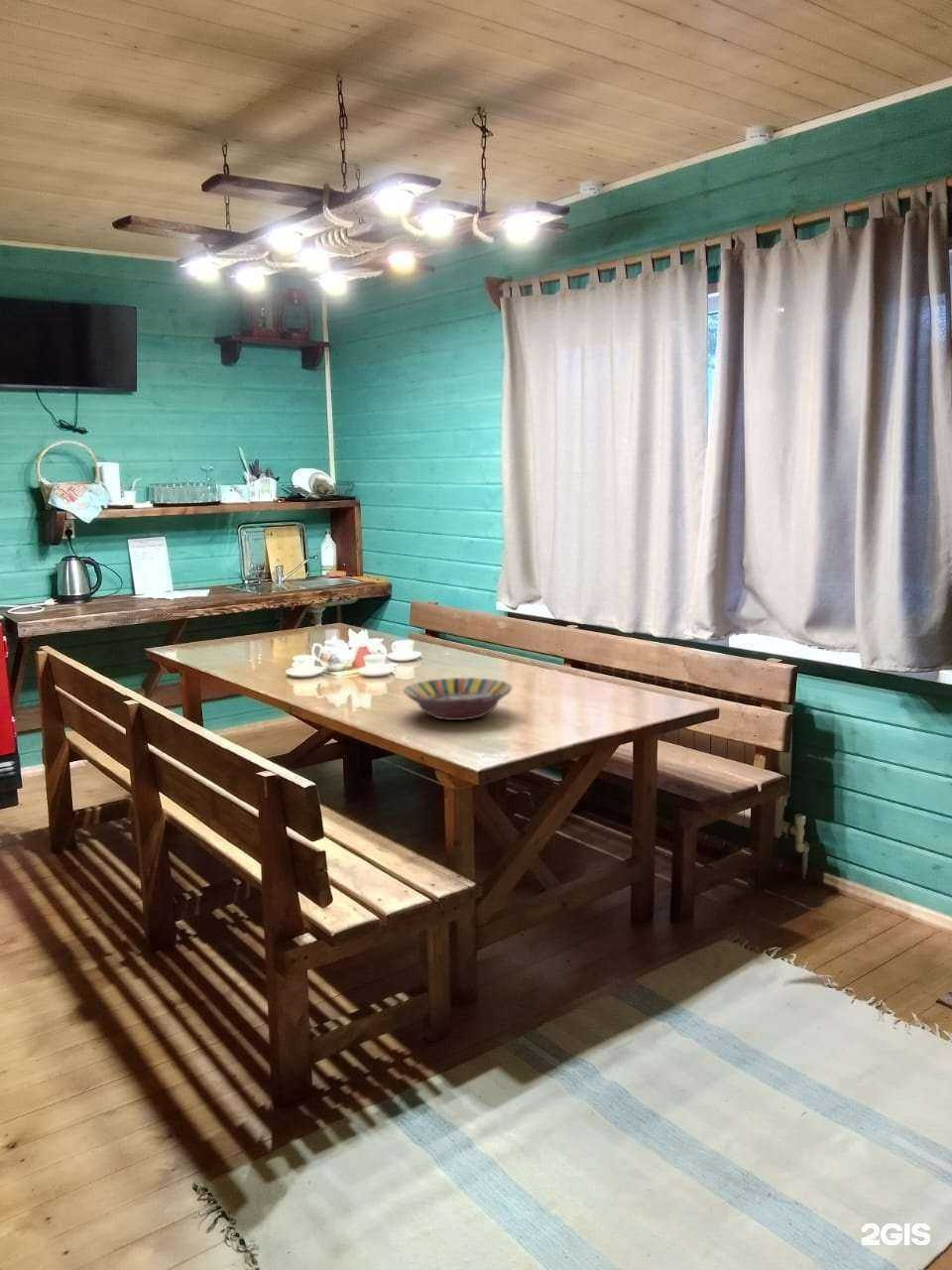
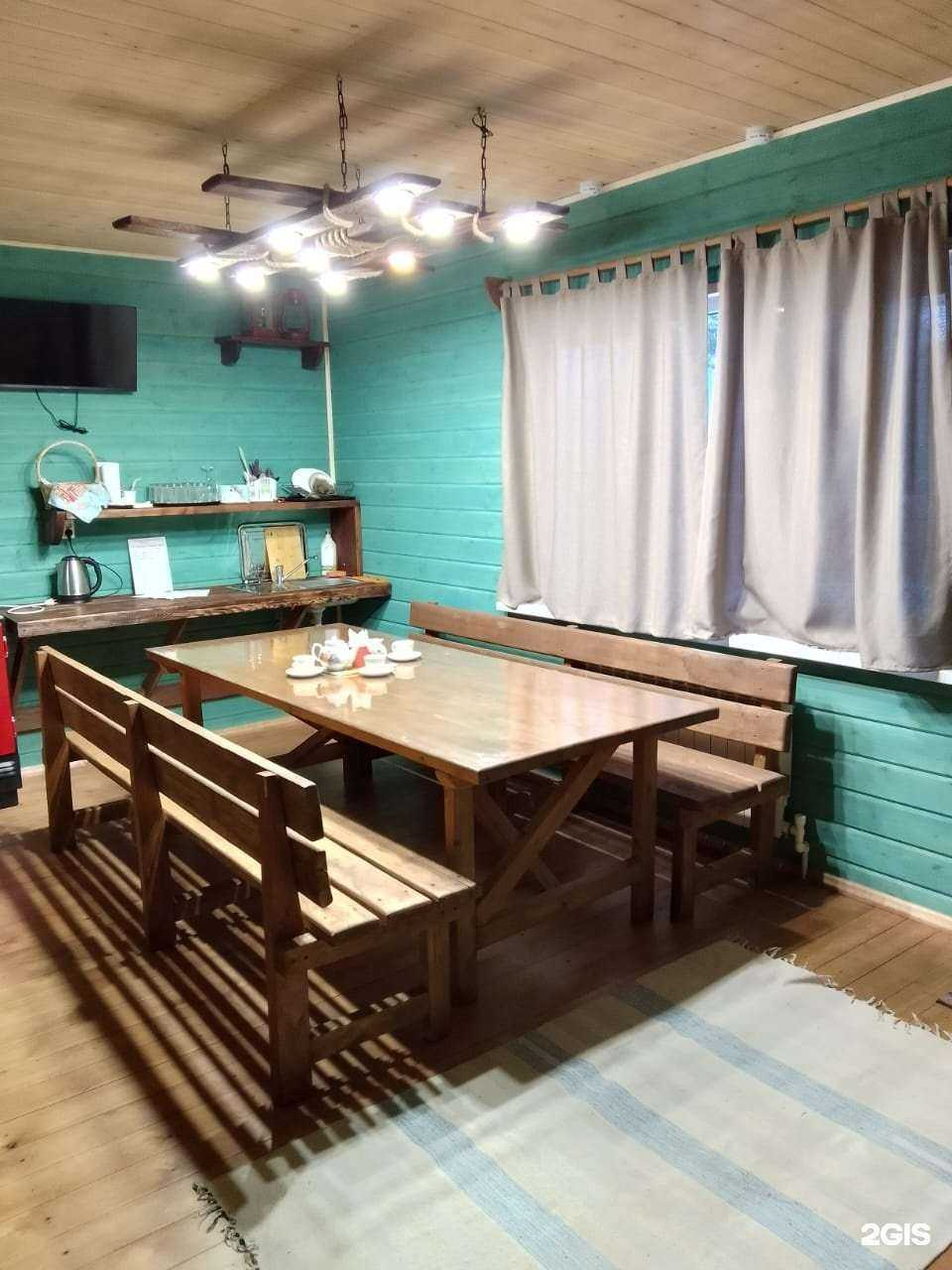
- serving bowl [403,677,513,721]
